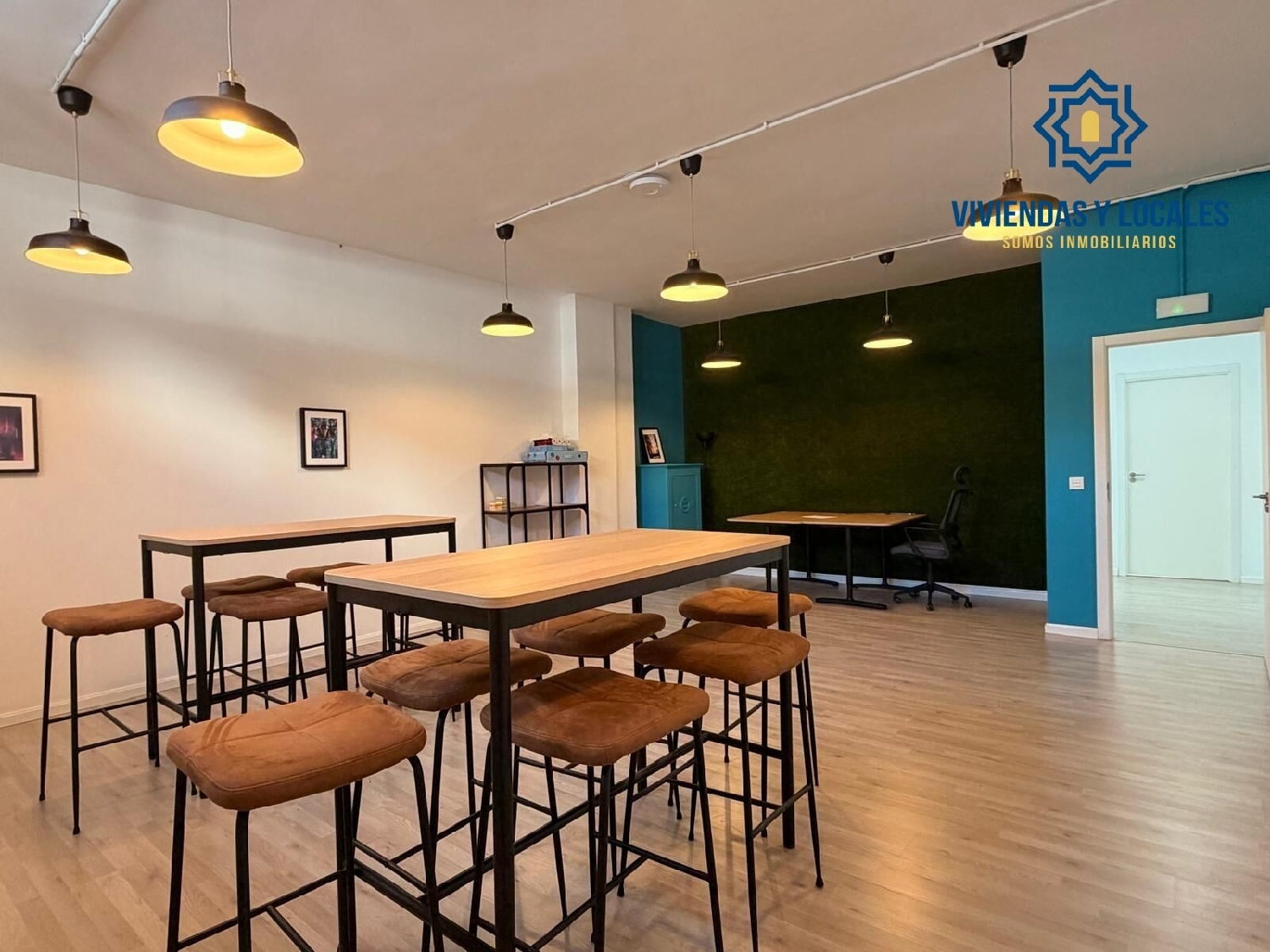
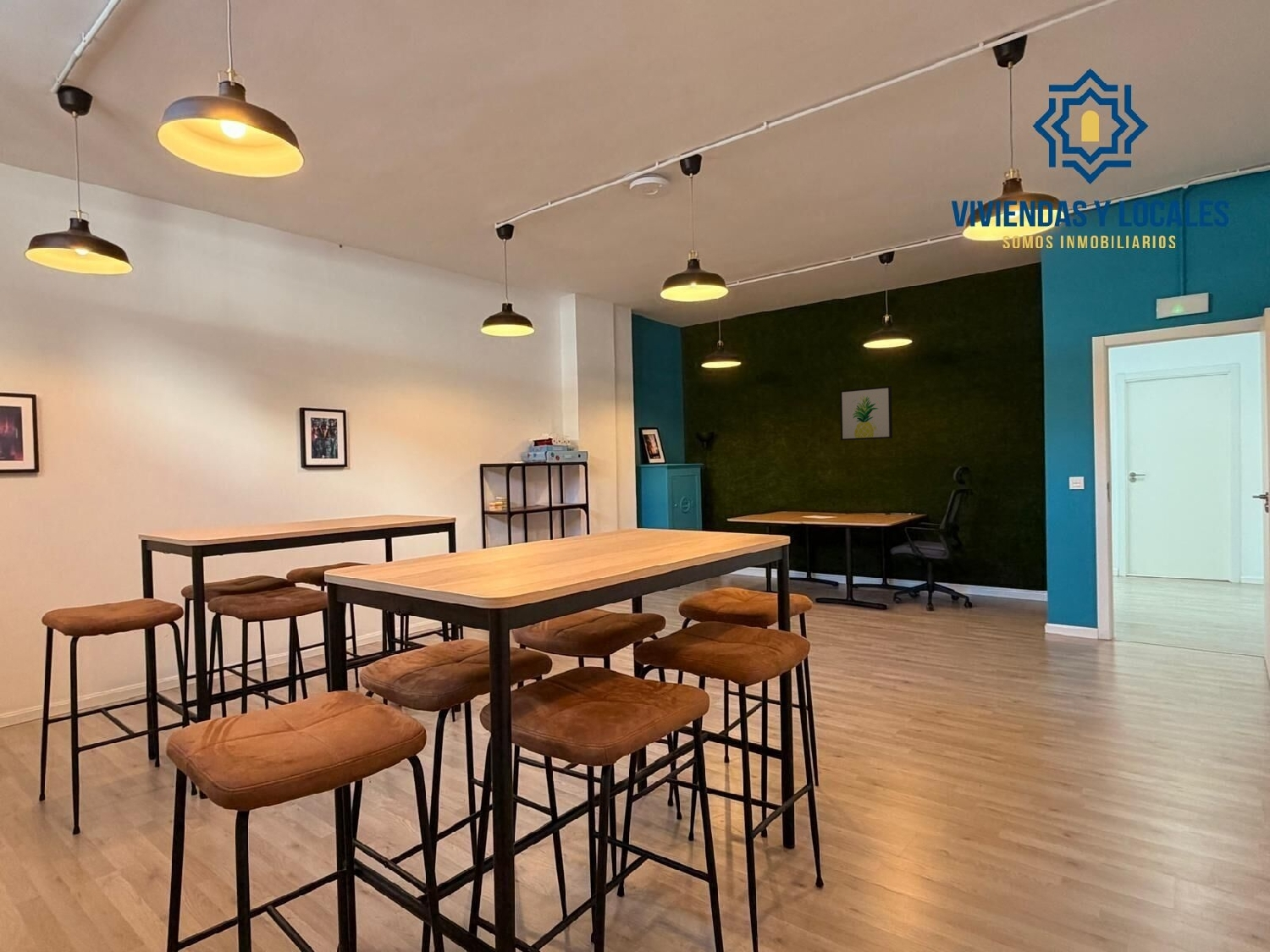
+ wall art [839,385,893,441]
